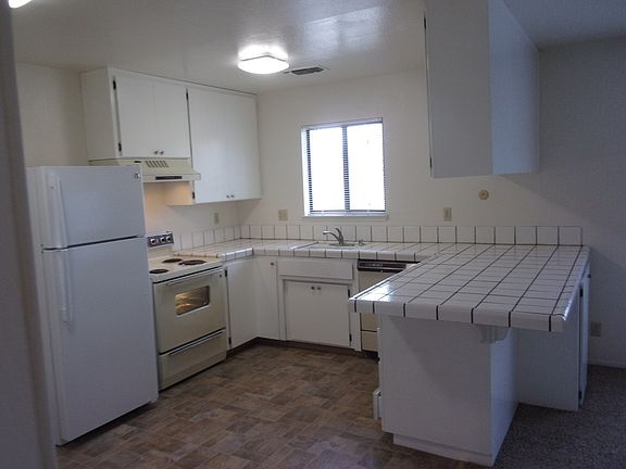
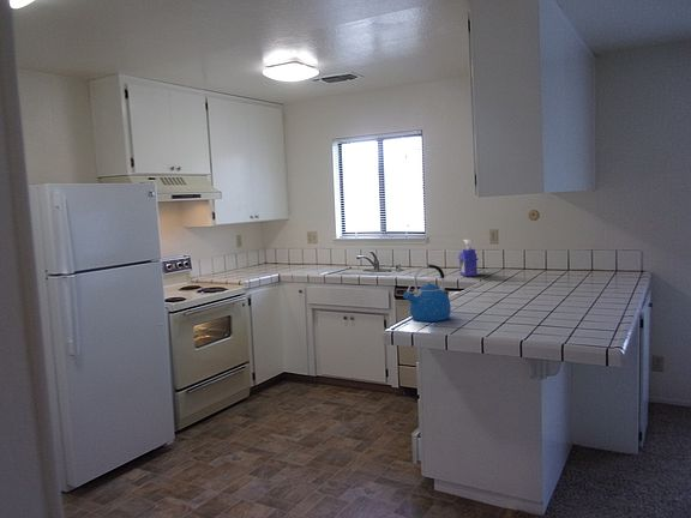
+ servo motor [457,239,479,277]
+ kettle [402,263,452,323]
